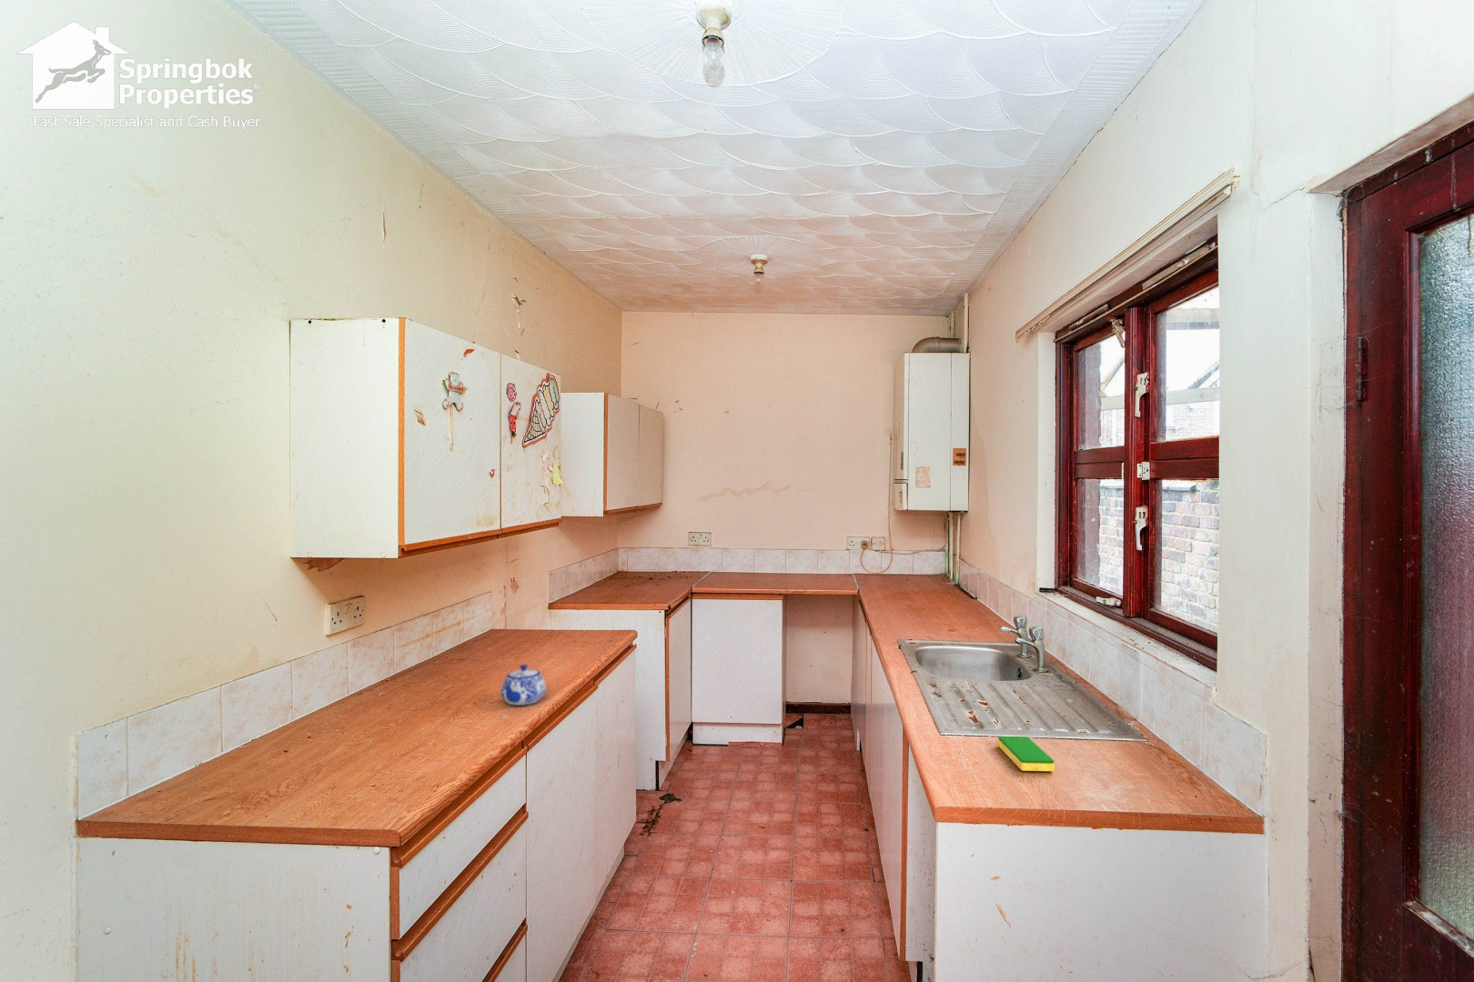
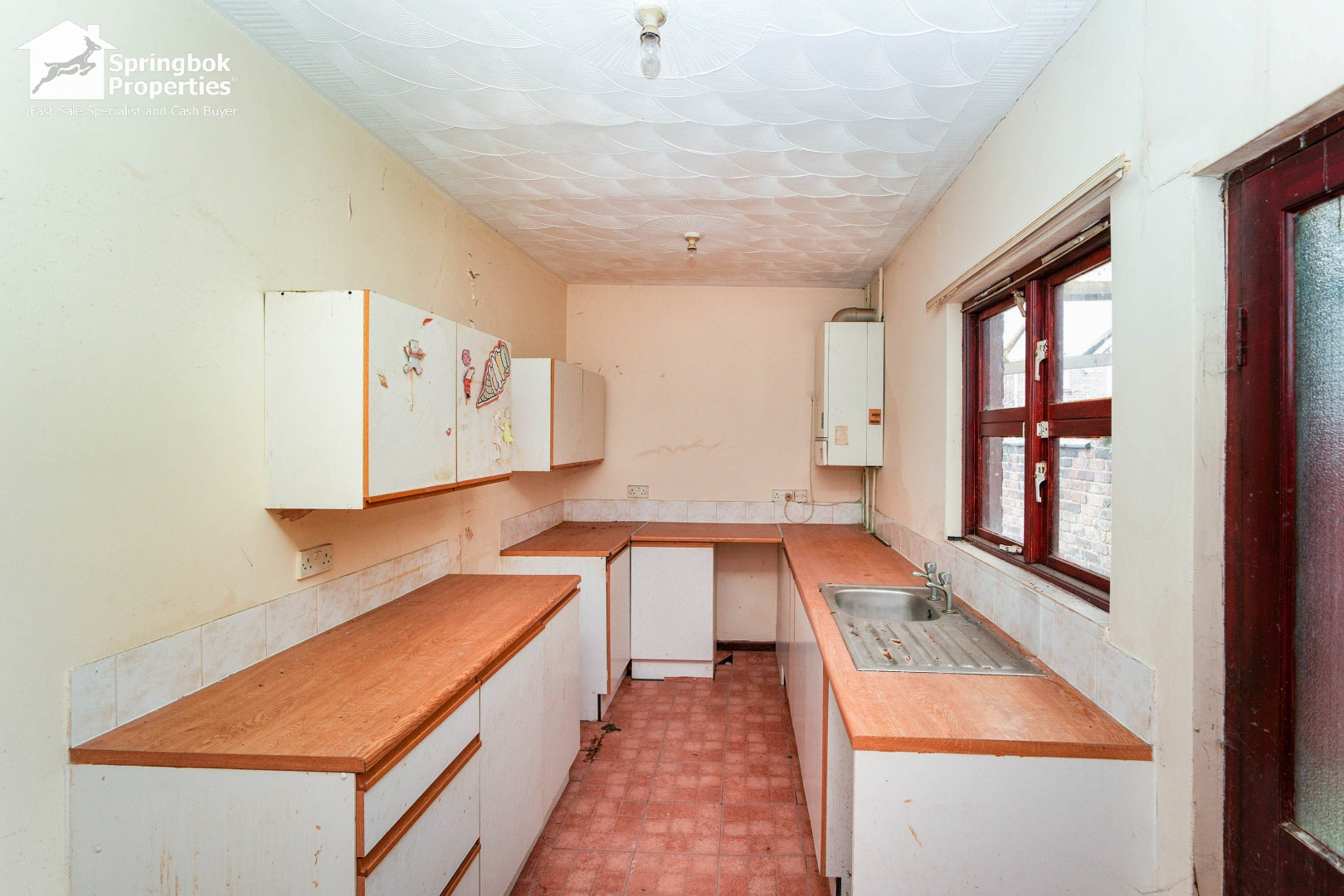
- dish sponge [997,735,1055,772]
- teapot [499,664,547,707]
